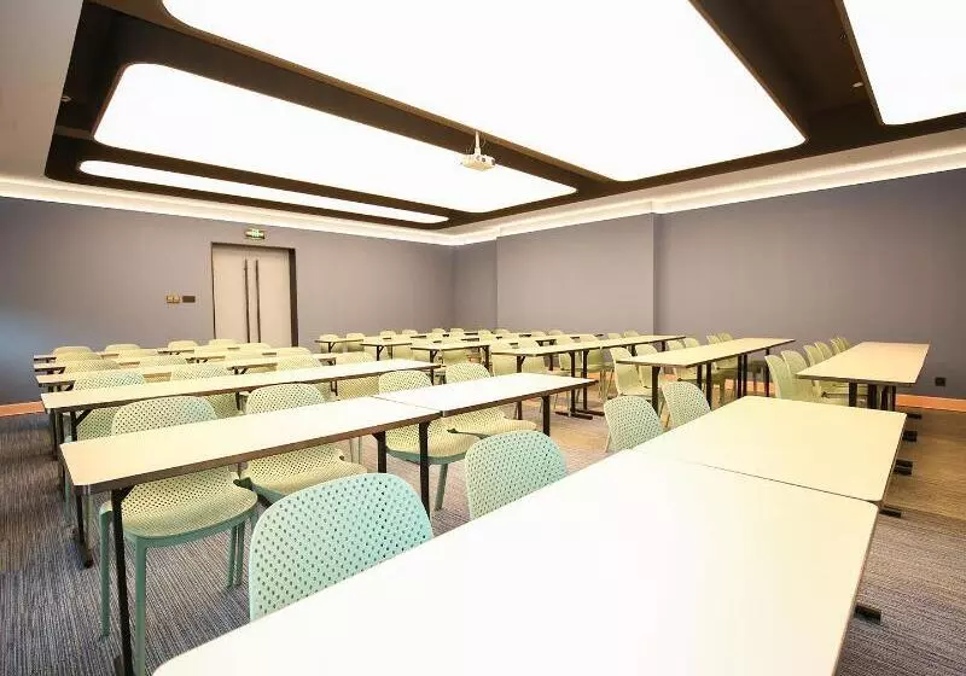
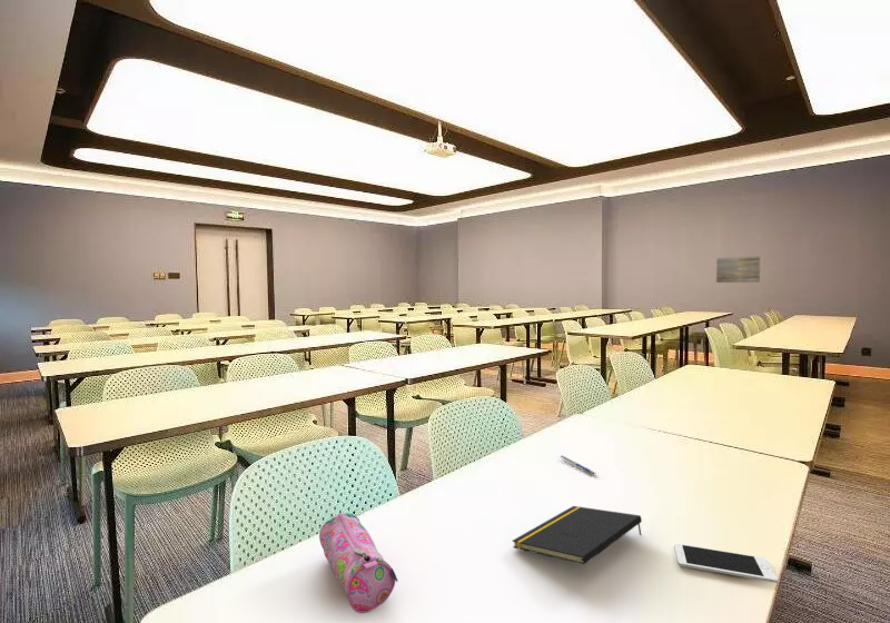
+ pencil case [318,512,398,614]
+ cell phone [673,542,779,584]
+ wall art [715,255,761,284]
+ pen [560,455,596,475]
+ notepad [511,505,643,566]
